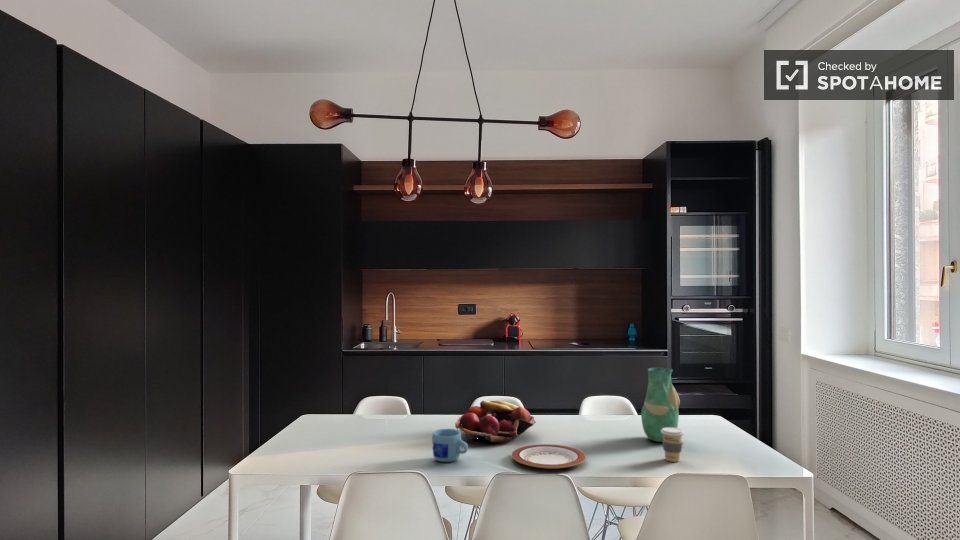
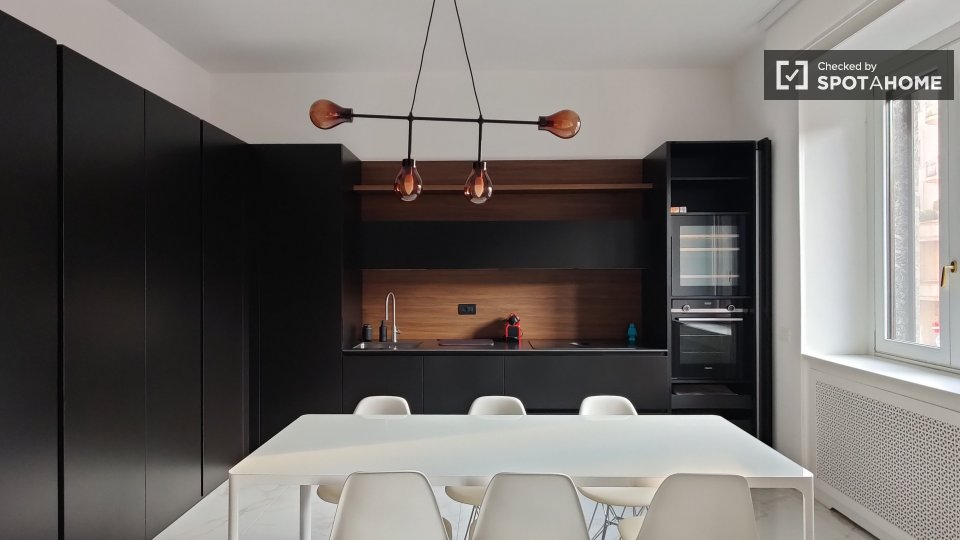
- mug [431,428,469,463]
- plate [511,443,587,470]
- fruit basket [454,399,537,445]
- vase [640,367,681,443]
- coffee cup [661,427,685,463]
